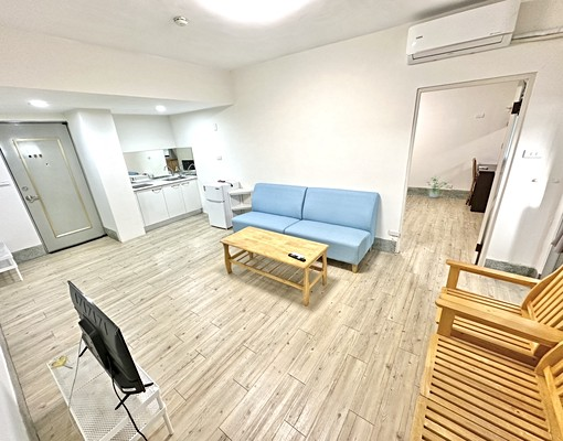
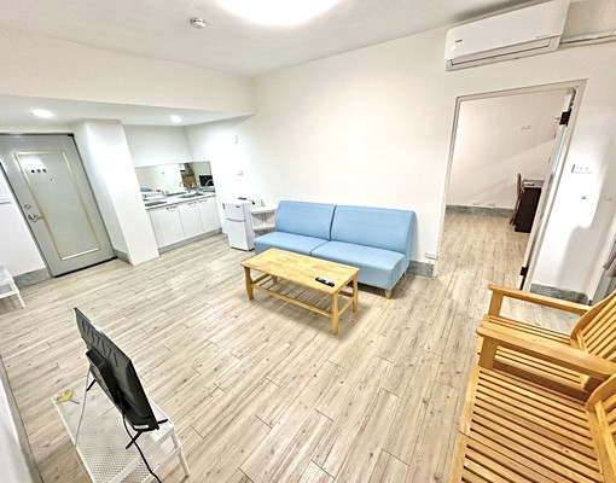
- potted plant [426,175,453,198]
